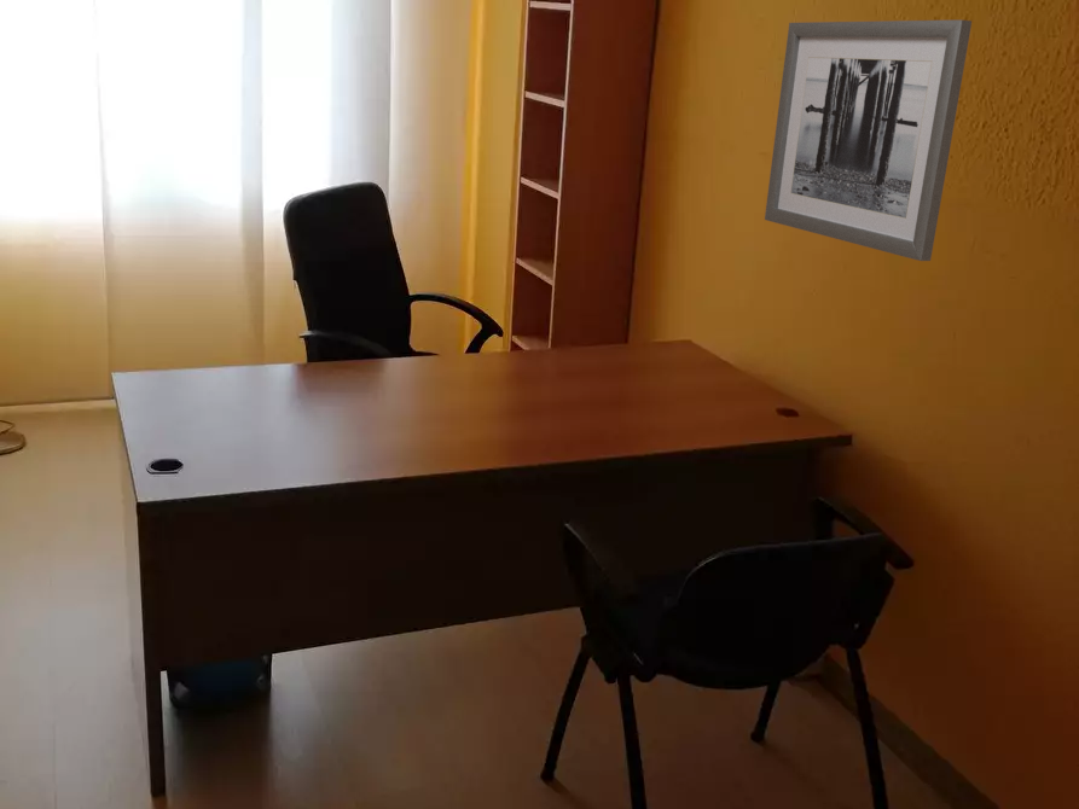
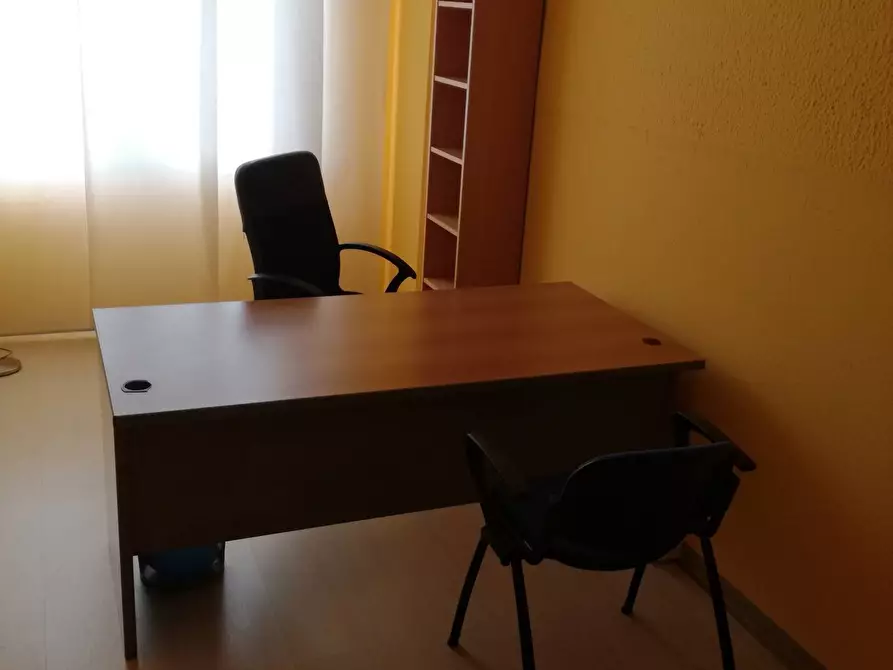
- wall art [764,19,973,262]
